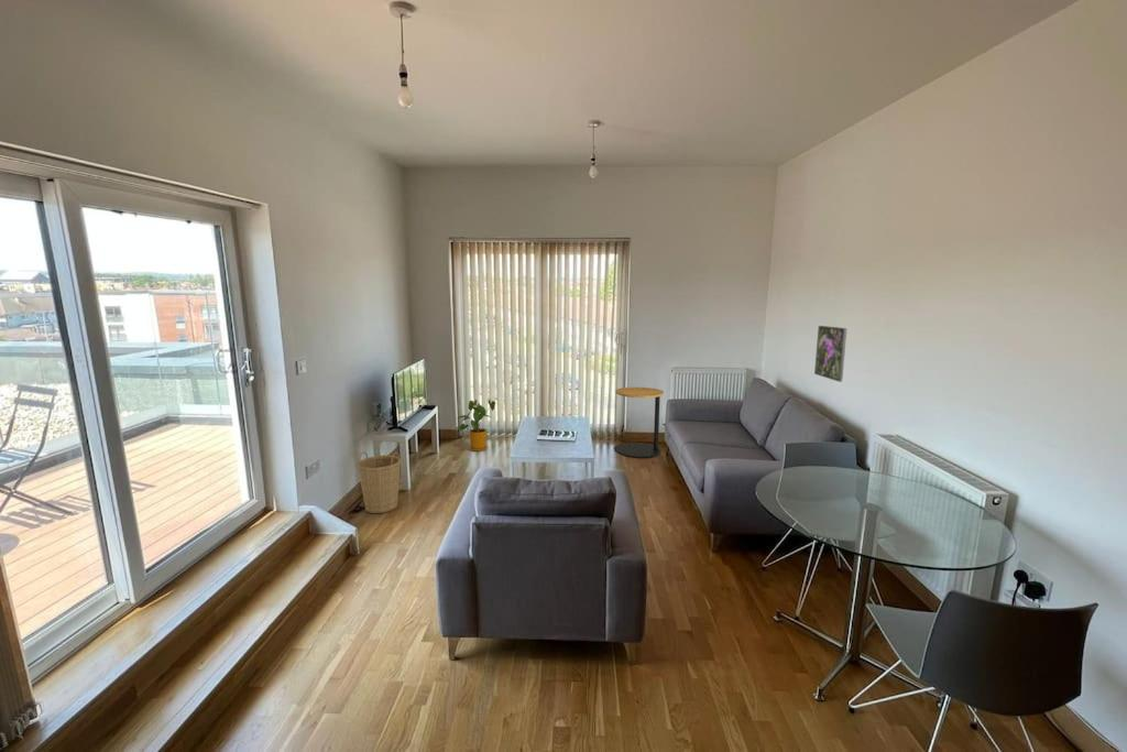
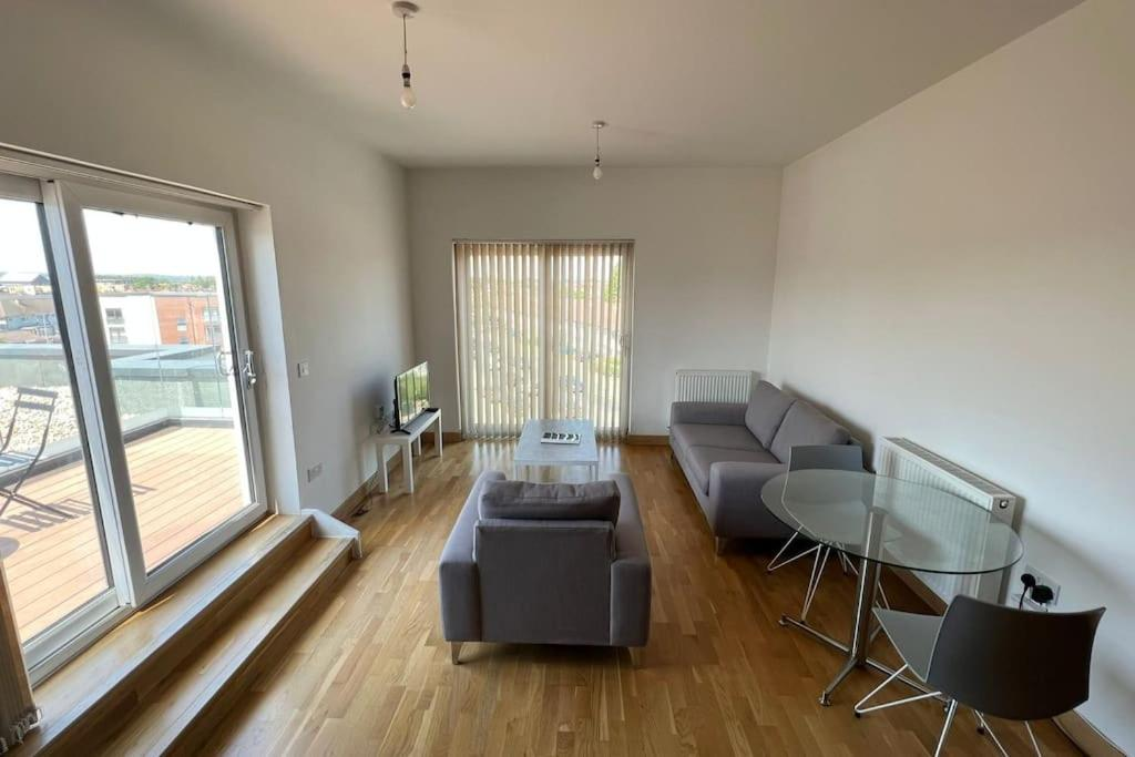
- side table [614,386,665,459]
- house plant [457,399,496,453]
- basket [355,450,402,514]
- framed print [813,325,849,383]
